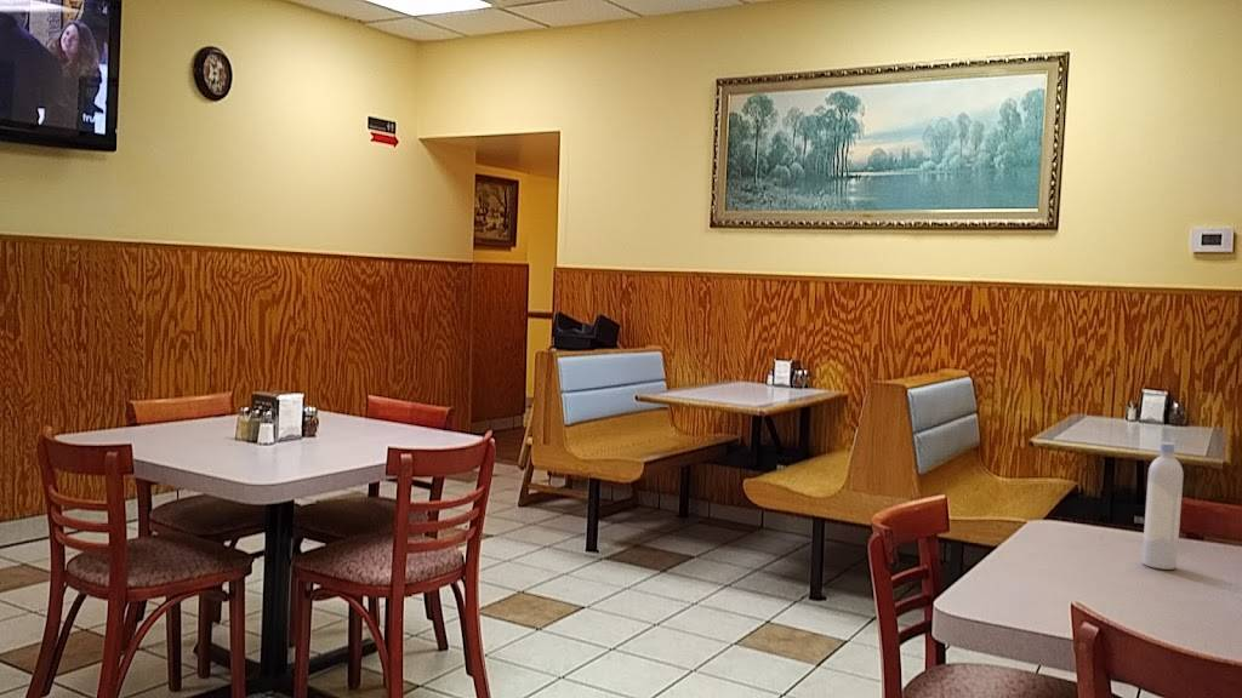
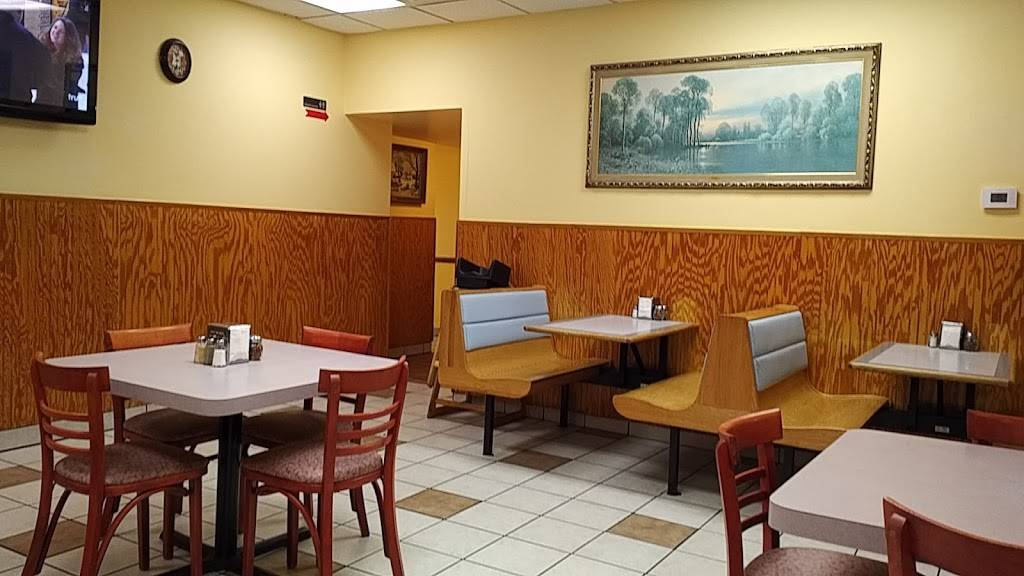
- bottle [1141,441,1185,571]
